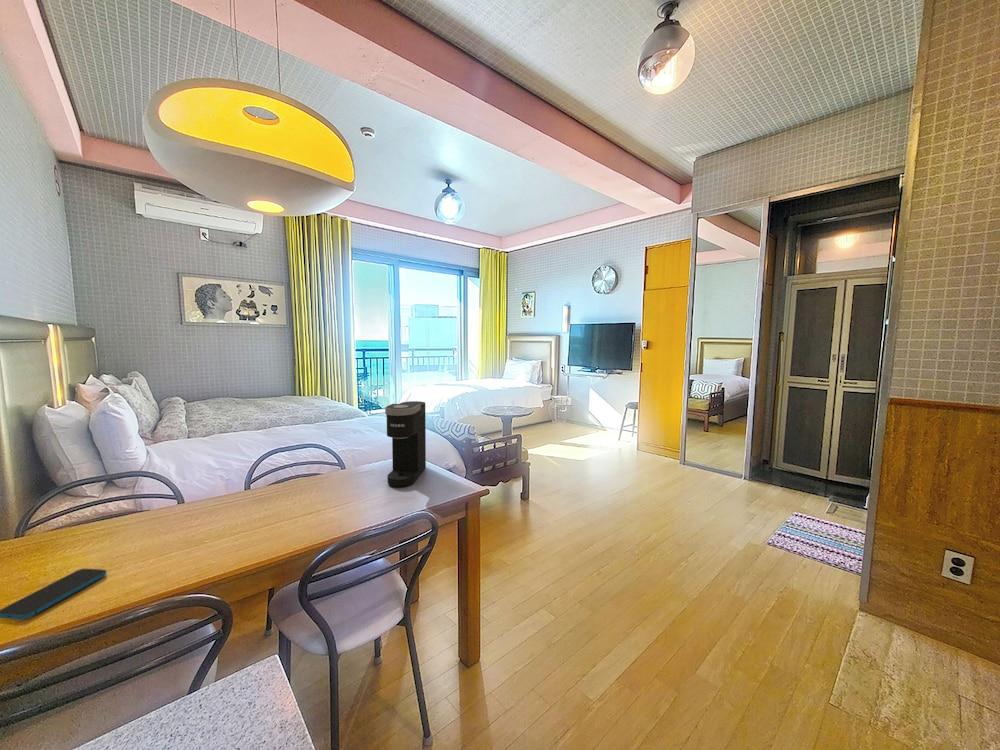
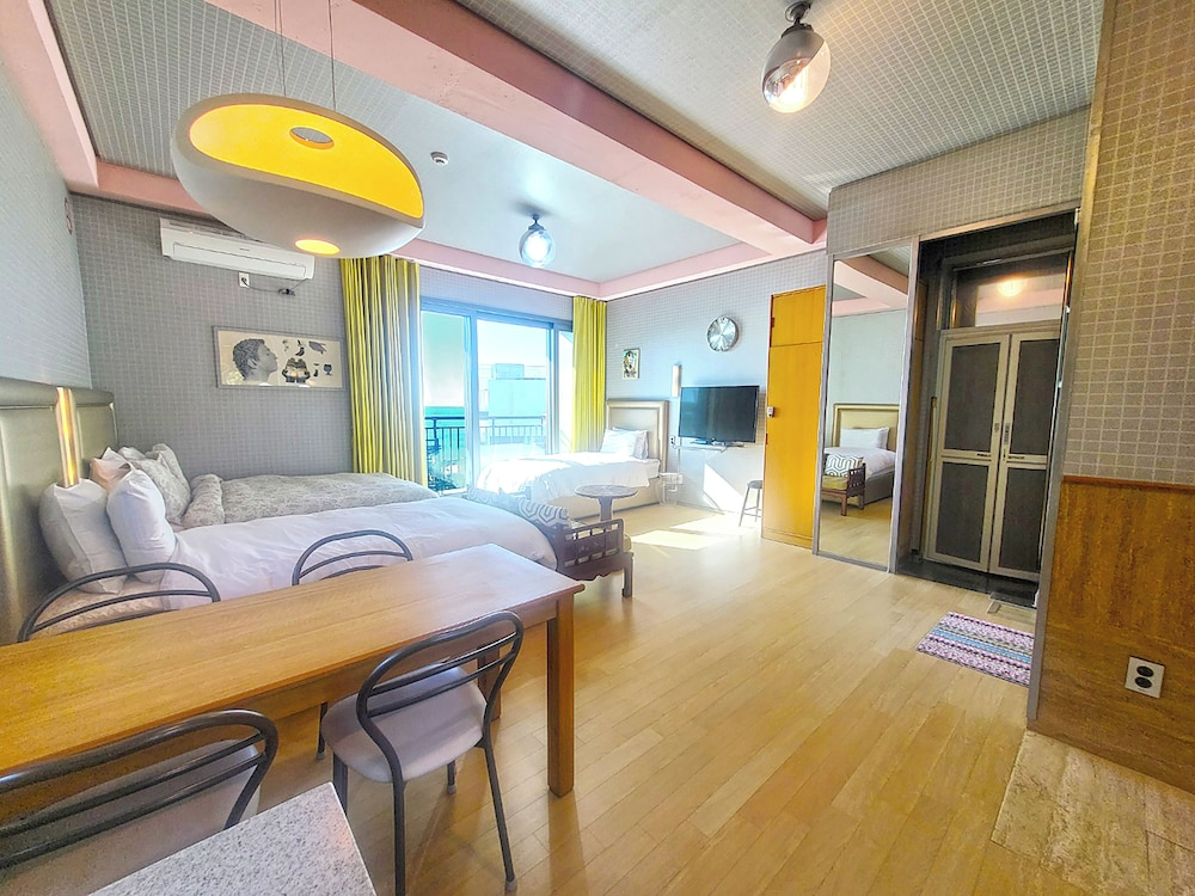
- smartphone [0,568,108,620]
- coffee maker [384,400,427,488]
